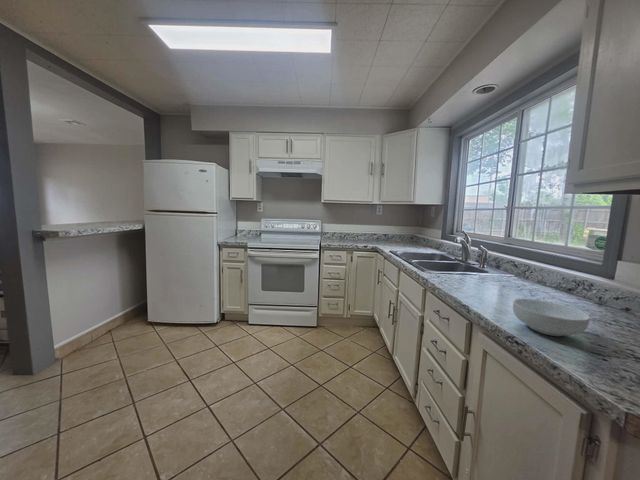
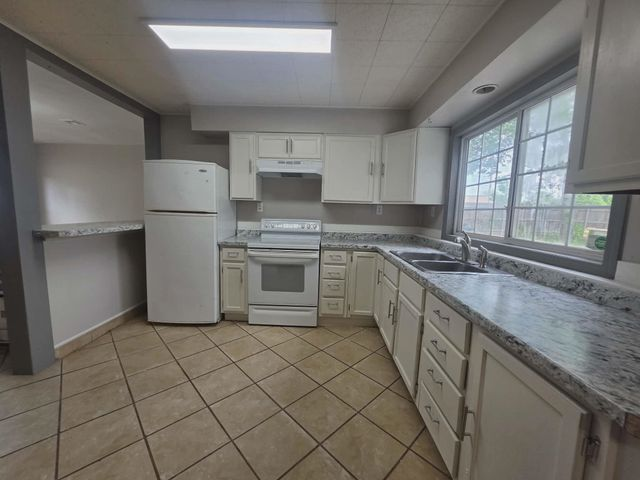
- cereal bowl [512,298,591,337]
